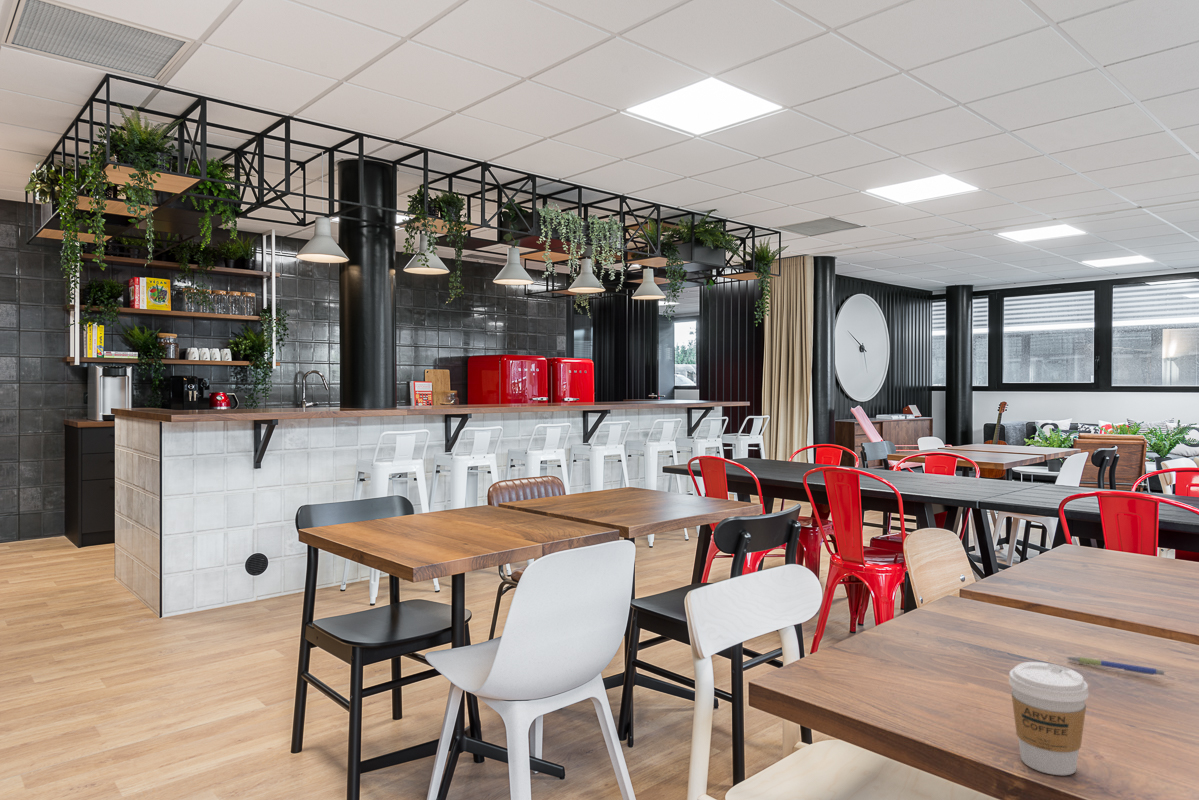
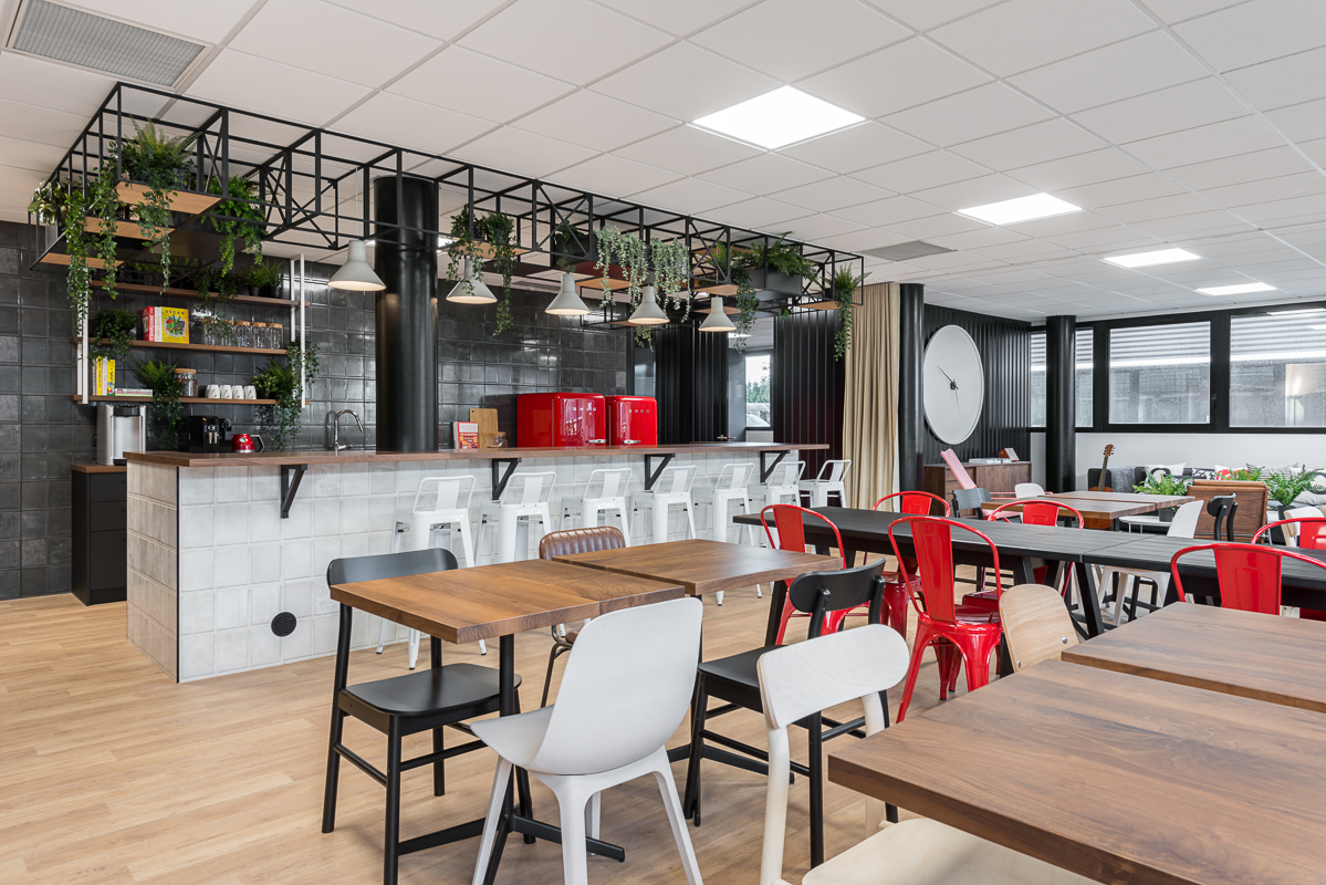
- pen [1065,656,1165,676]
- coffee cup [1008,661,1090,776]
